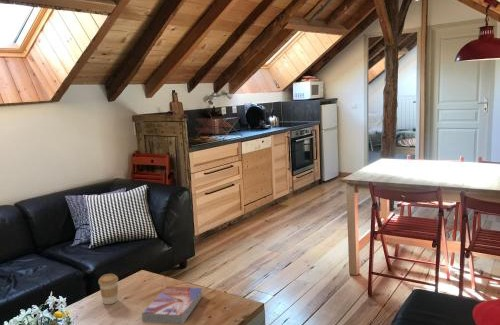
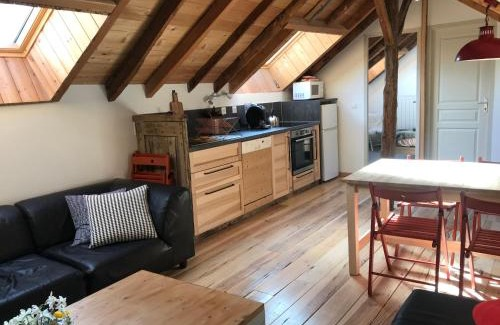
- textbook [141,286,204,325]
- coffee cup [97,273,119,305]
